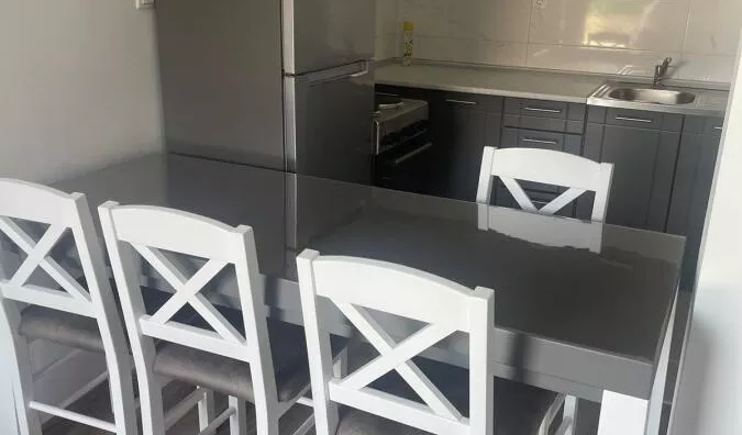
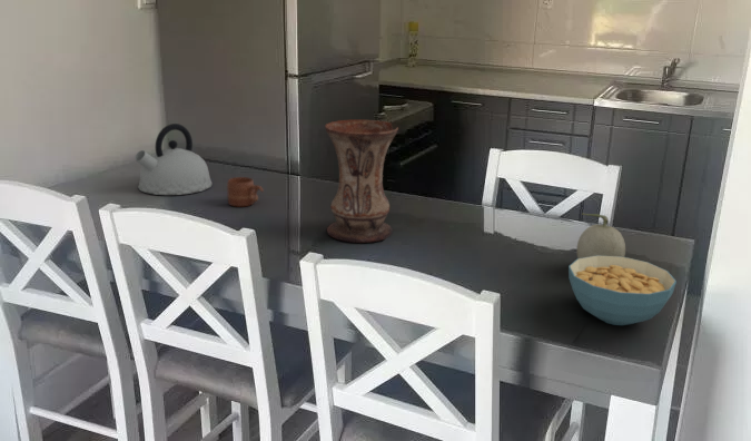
+ mug [226,176,265,207]
+ kettle [134,122,214,196]
+ vase [324,119,399,244]
+ cereal bowl [567,255,678,326]
+ fruit [575,212,626,258]
